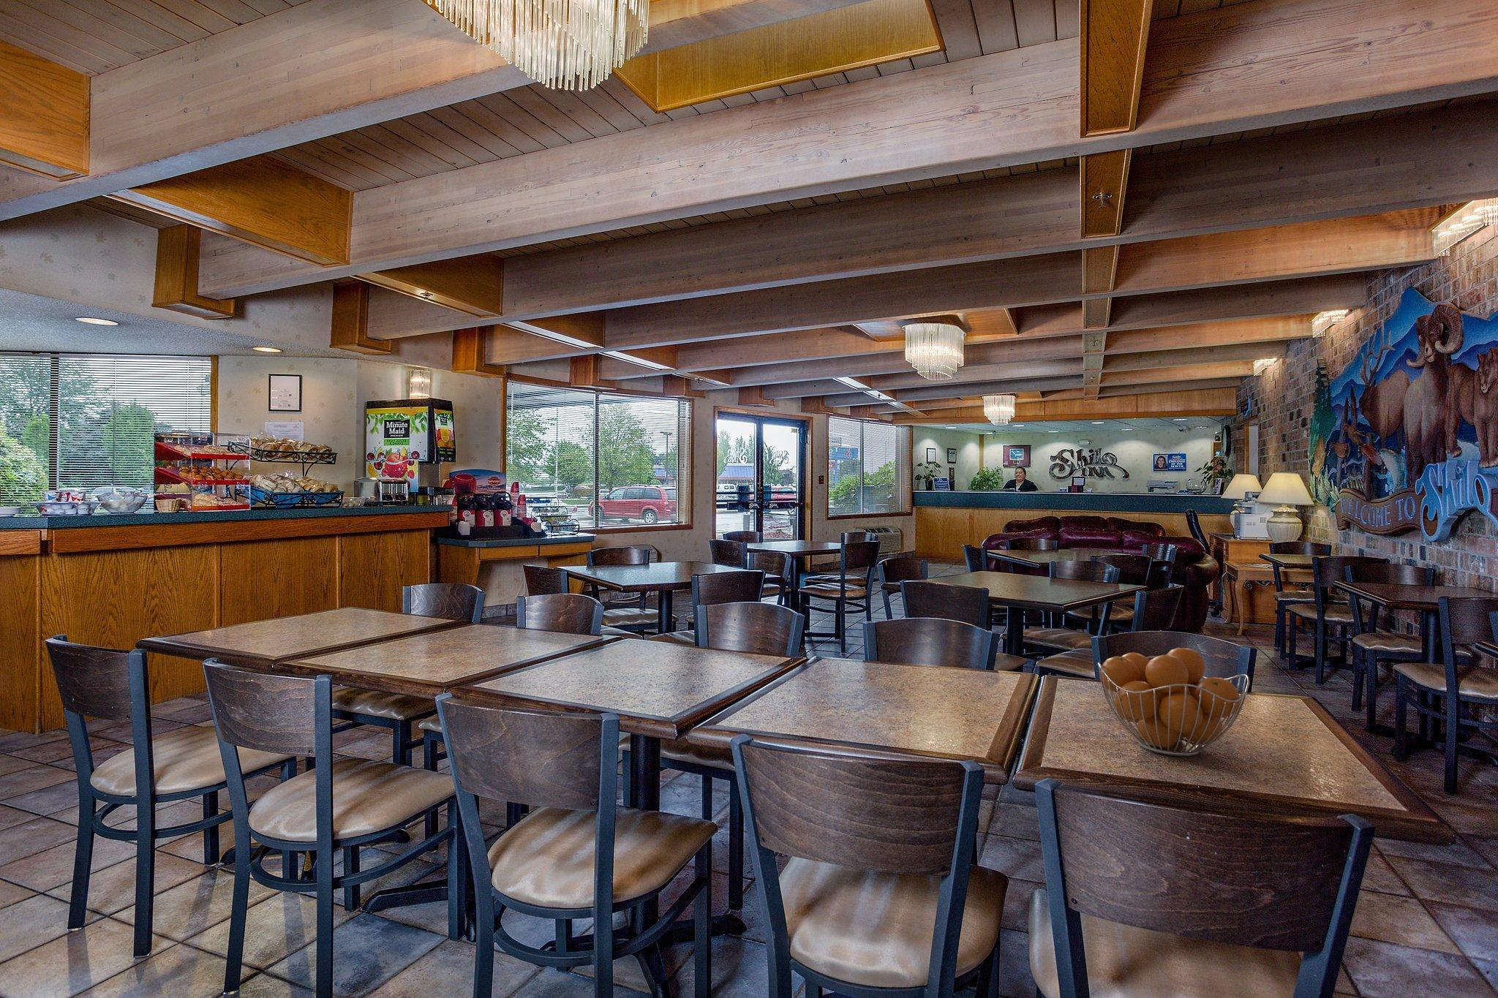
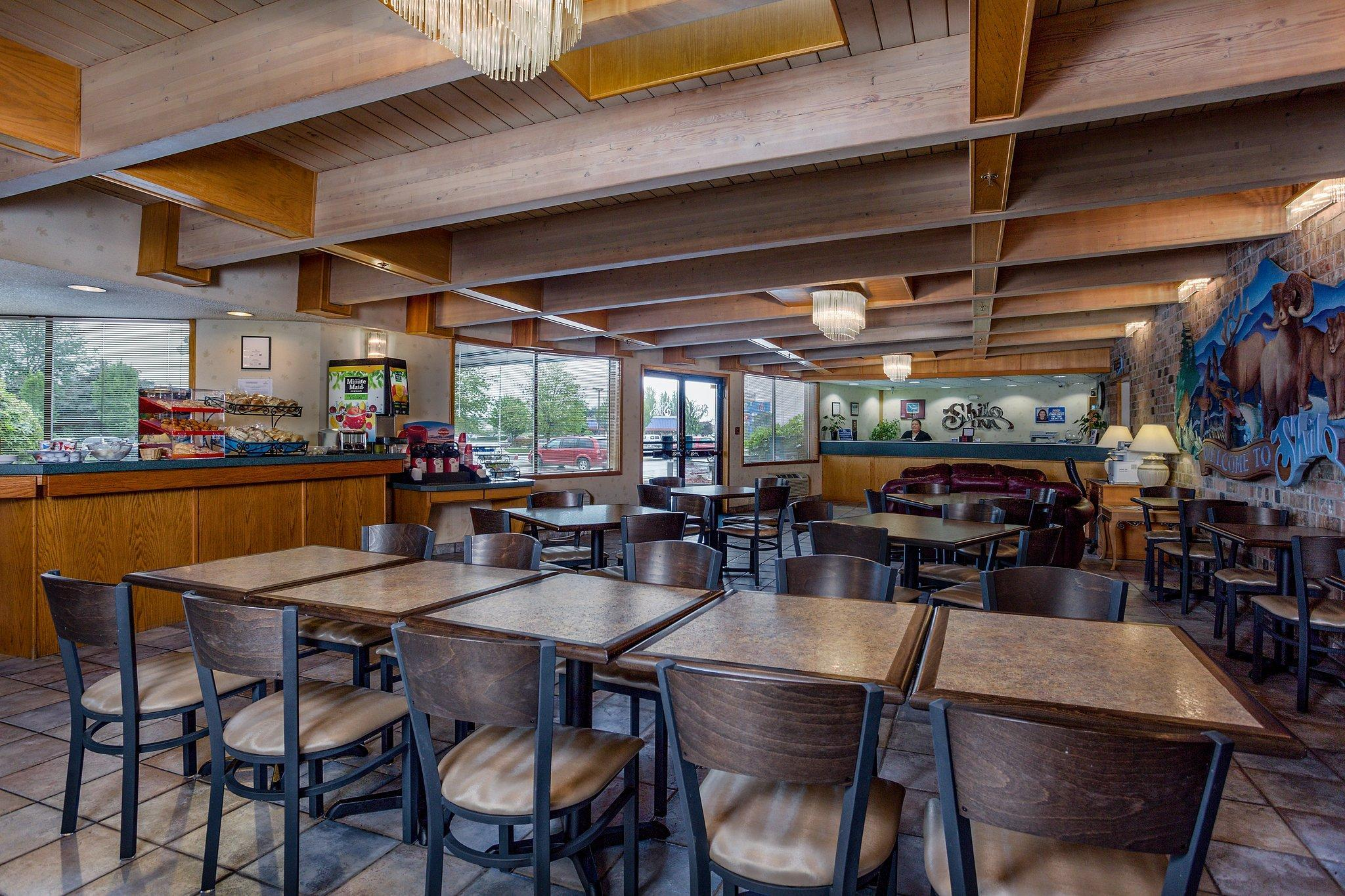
- fruit basket [1097,647,1250,757]
